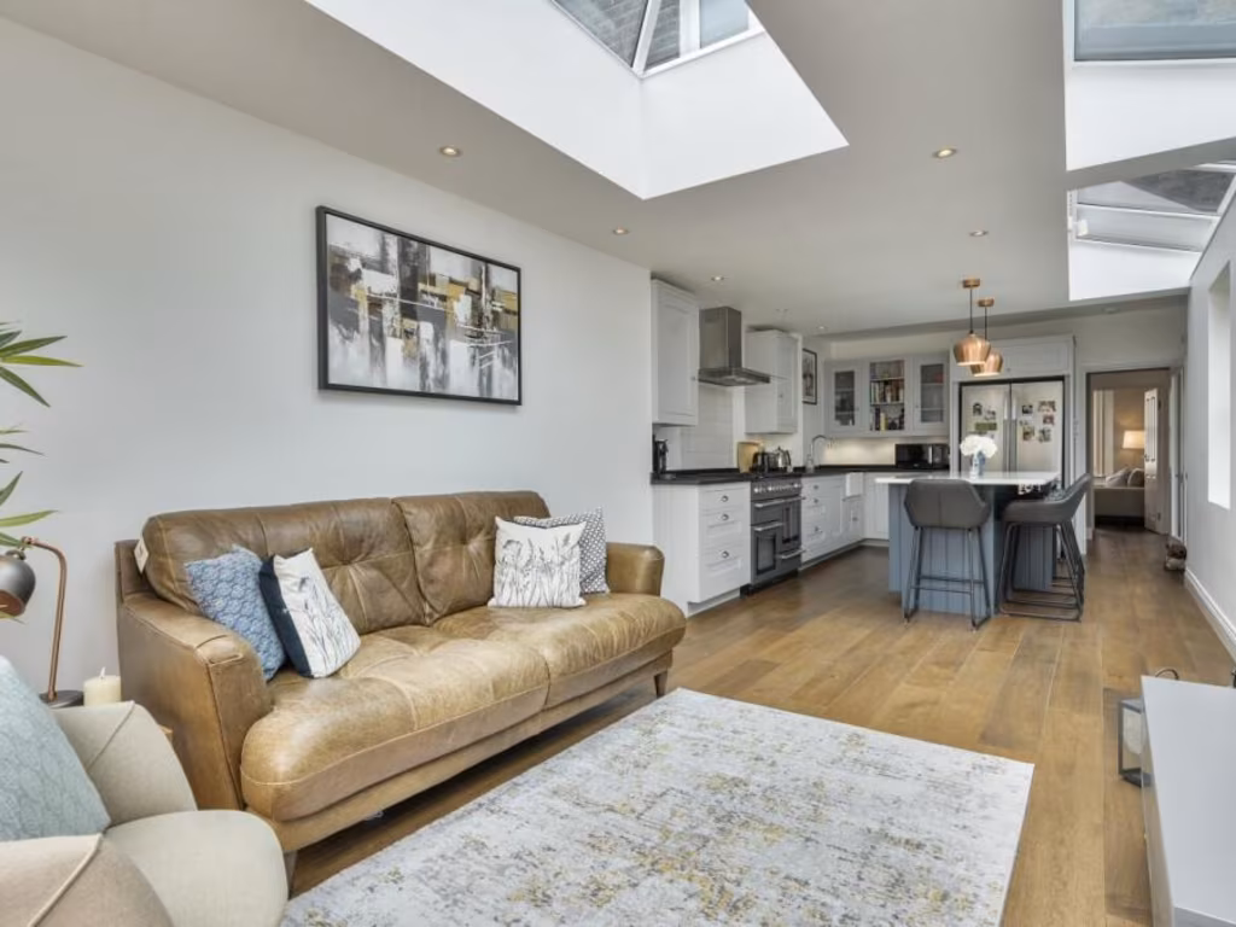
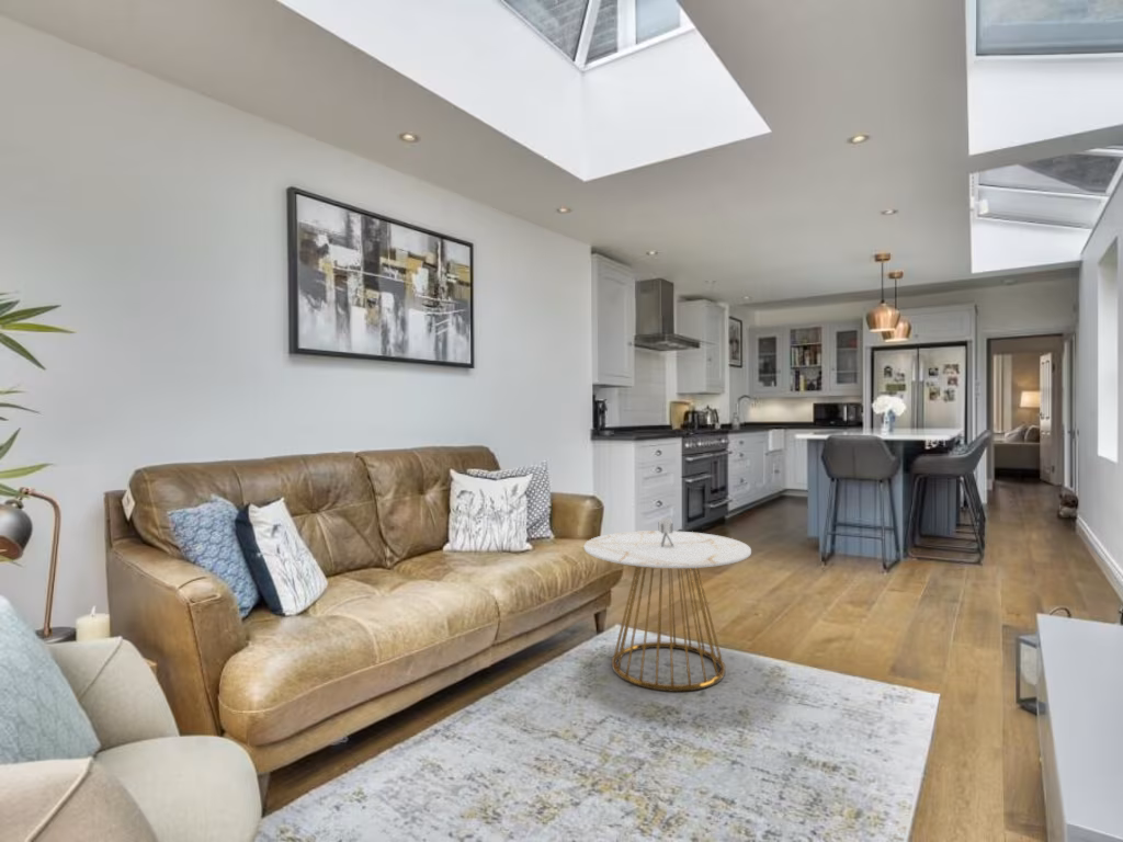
+ side table [583,517,752,693]
